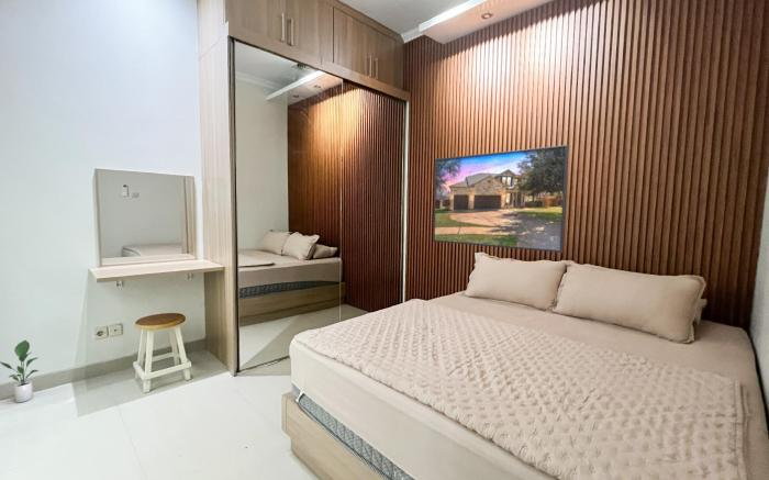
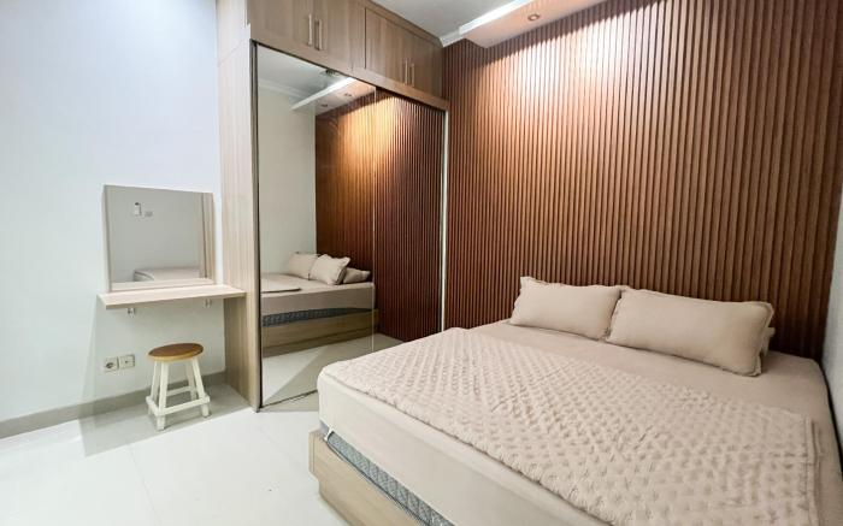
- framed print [432,144,570,254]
- potted plant [0,339,41,403]
